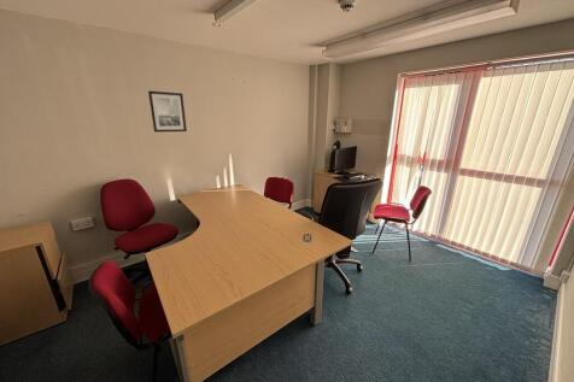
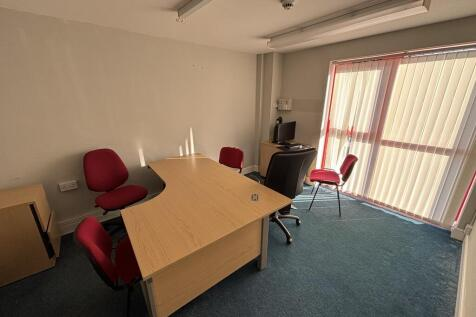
- wall art [147,90,188,133]
